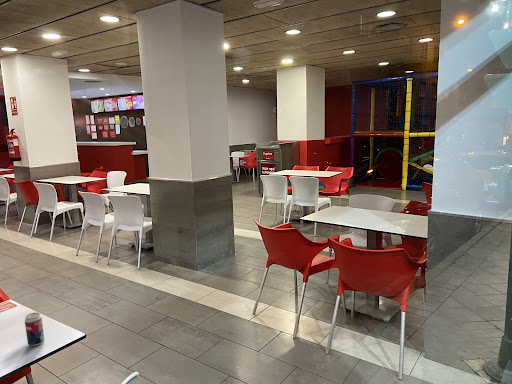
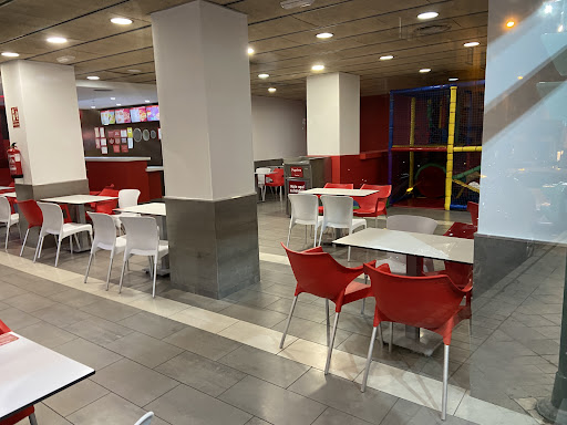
- beverage can [24,312,45,347]
